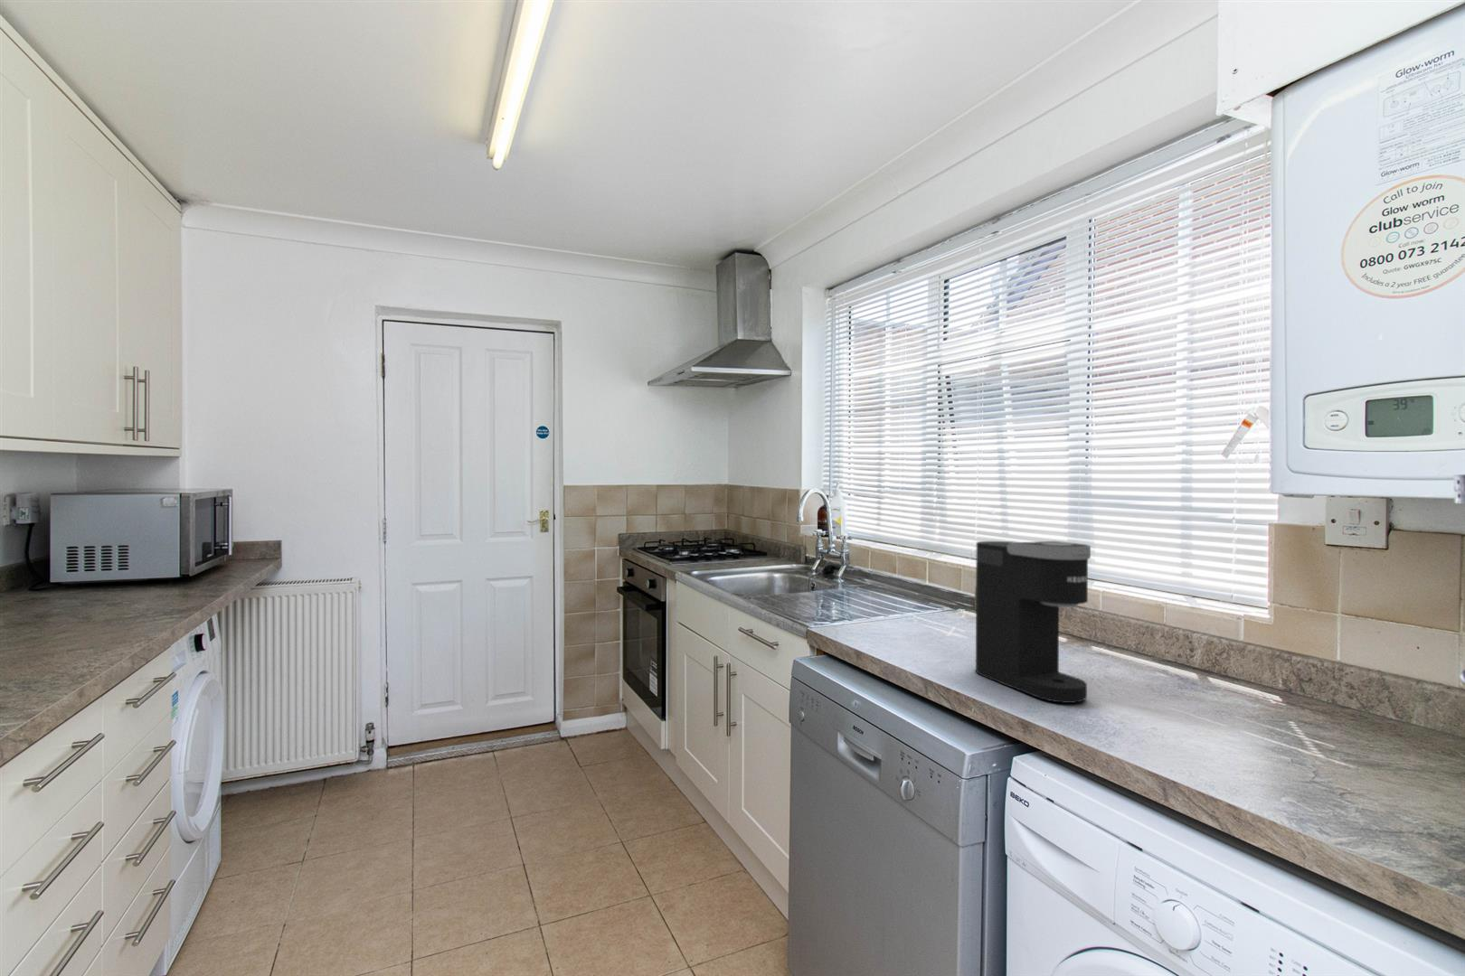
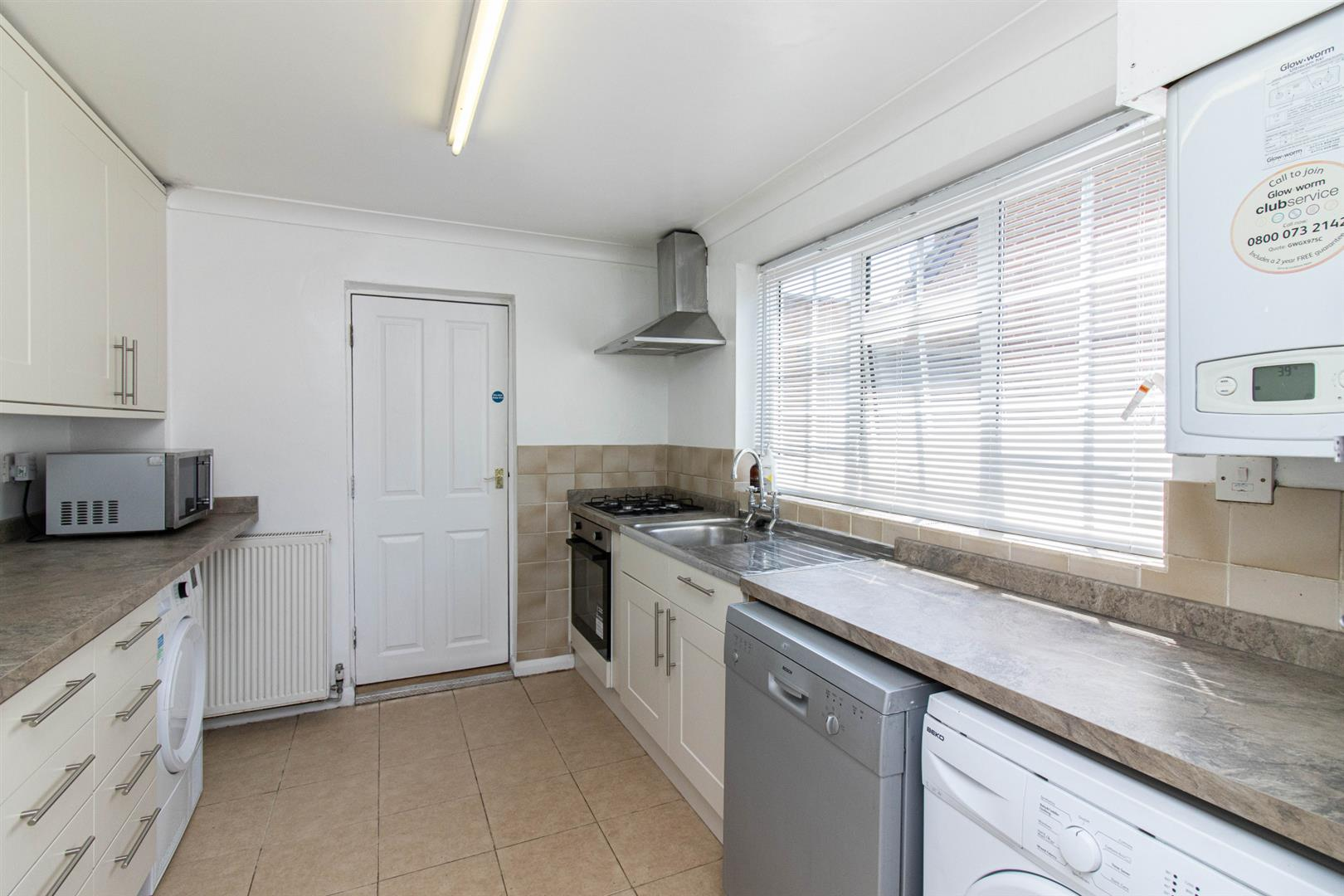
- coffee maker [974,540,1091,704]
